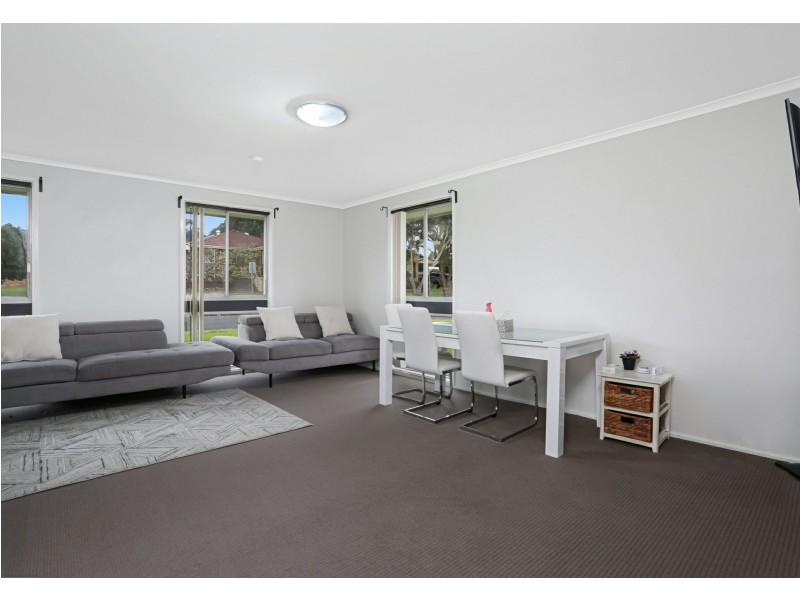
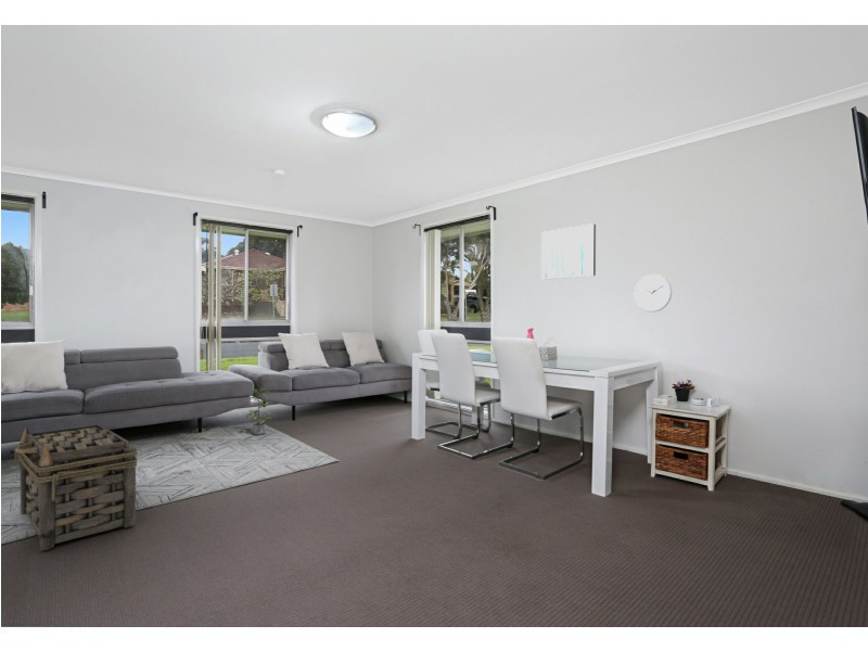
+ wall clock [634,273,673,314]
+ wall art [540,222,597,281]
+ basket [13,423,139,551]
+ potted plant [245,386,272,436]
